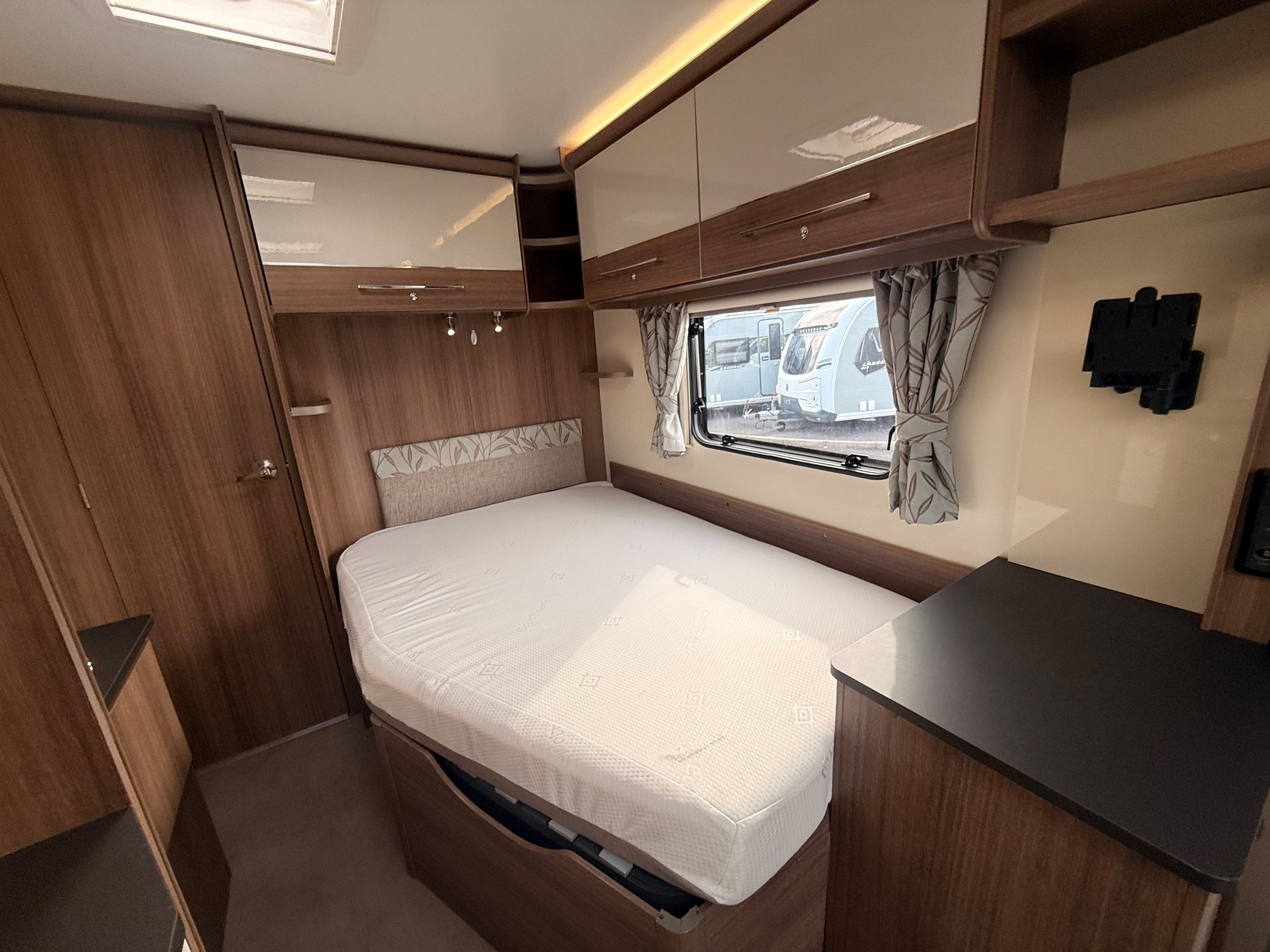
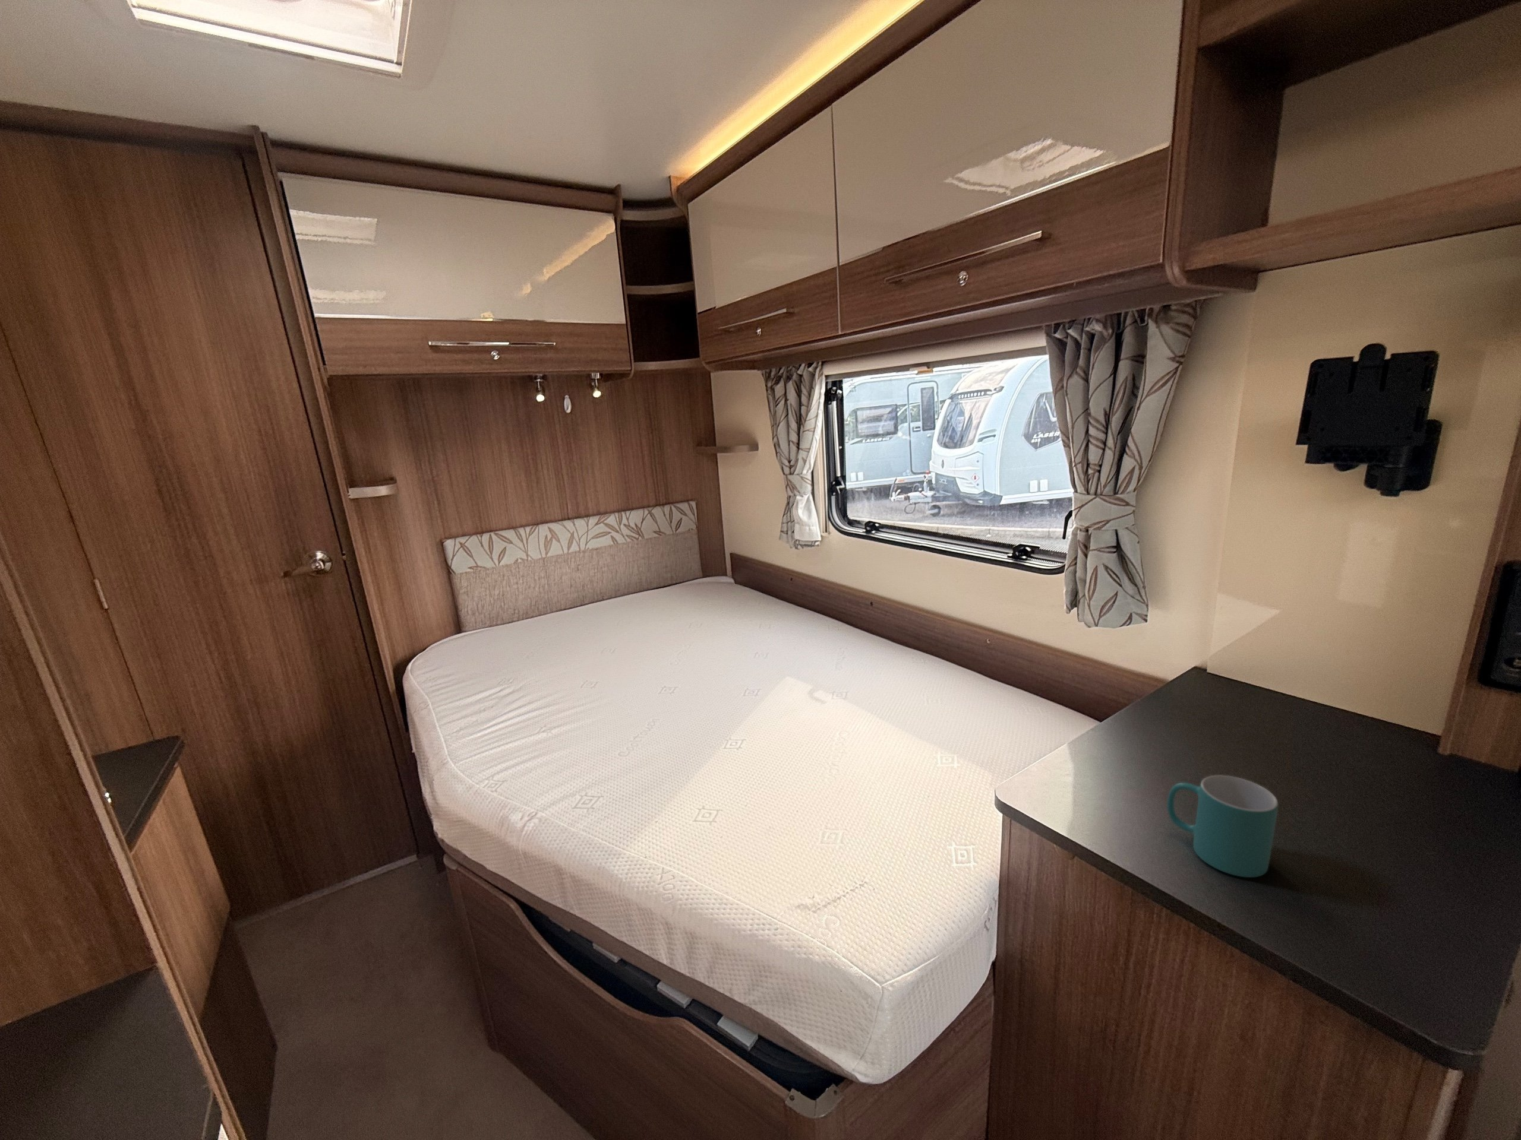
+ mug [1166,775,1279,878]
